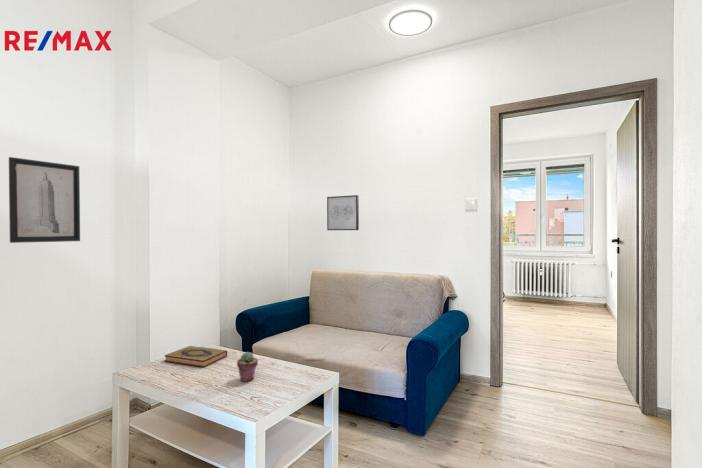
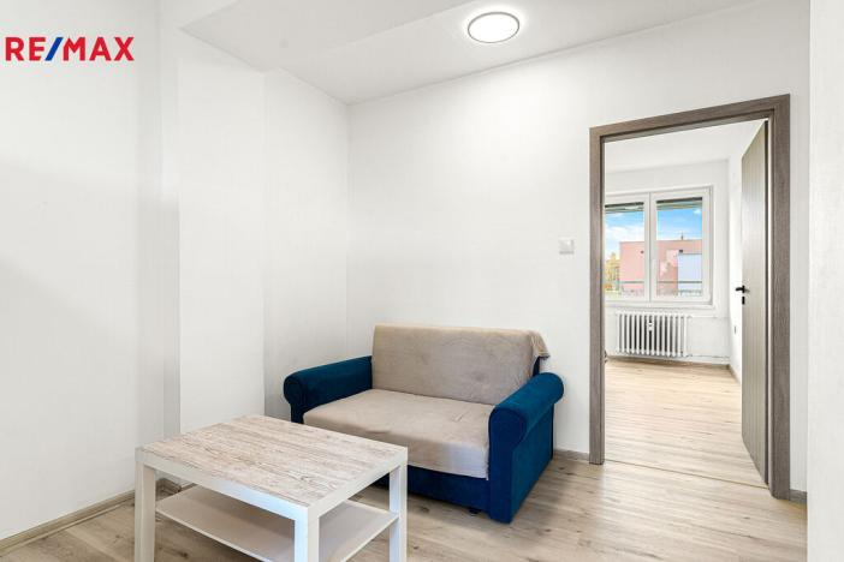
- hardback book [163,345,228,368]
- wall art [8,156,81,244]
- wall art [326,194,360,231]
- potted succulent [236,351,259,383]
